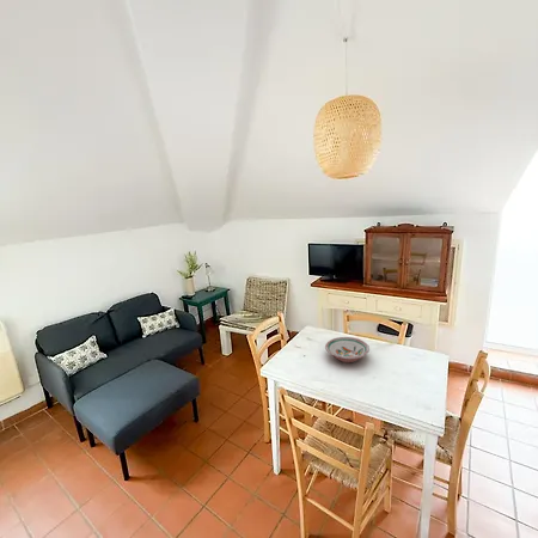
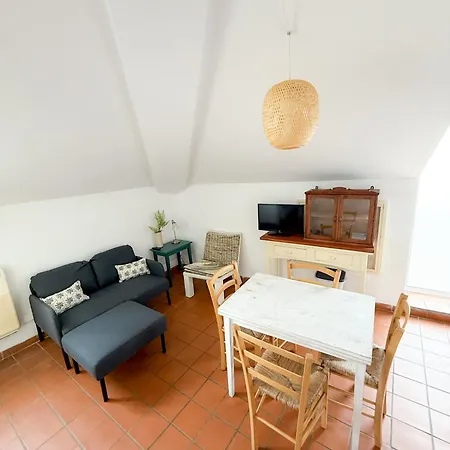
- bowl [324,336,371,363]
